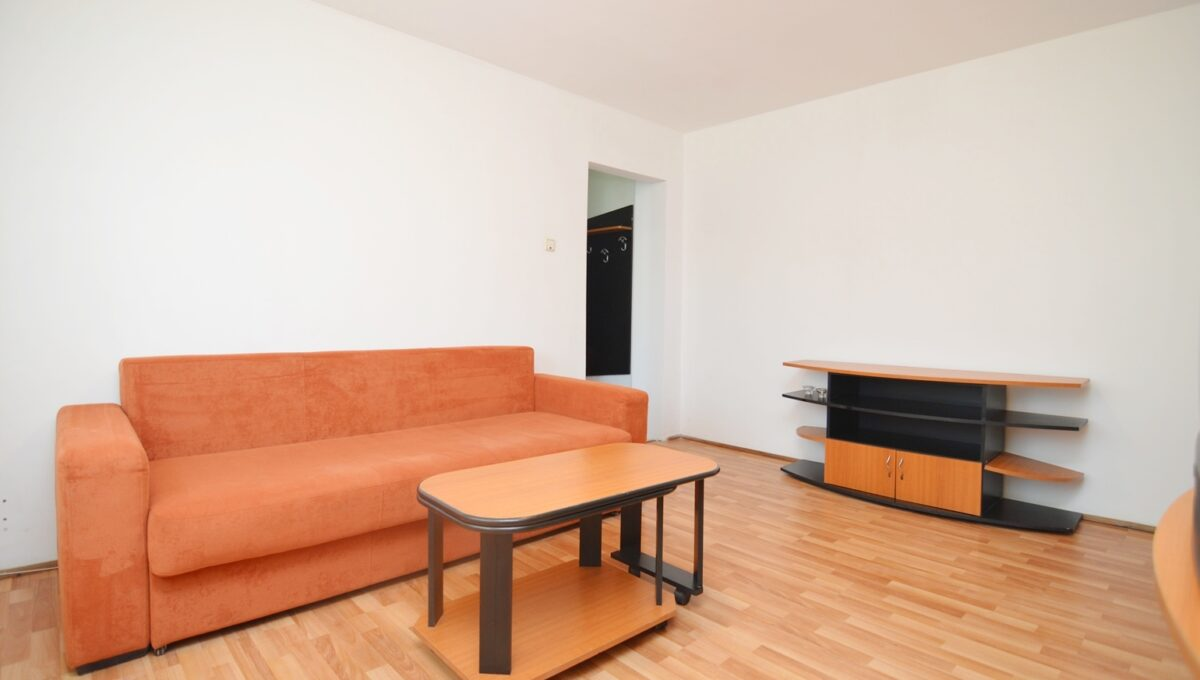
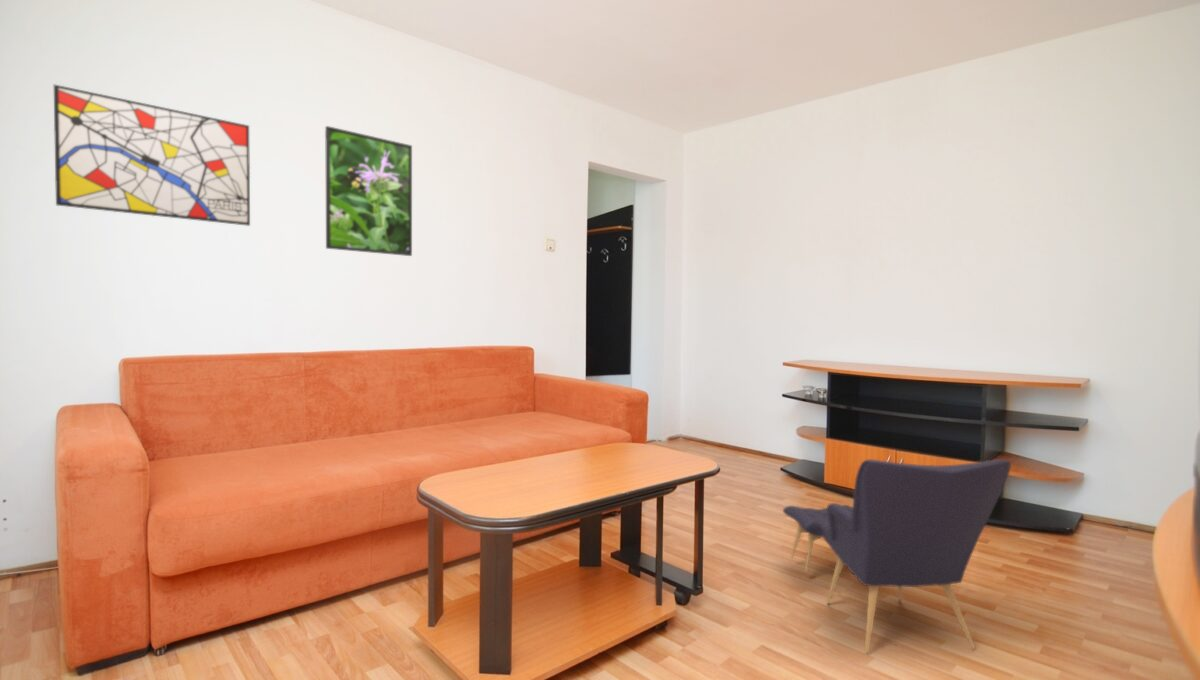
+ wall art [53,84,251,227]
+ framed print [324,125,413,257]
+ armchair [782,458,1012,654]
